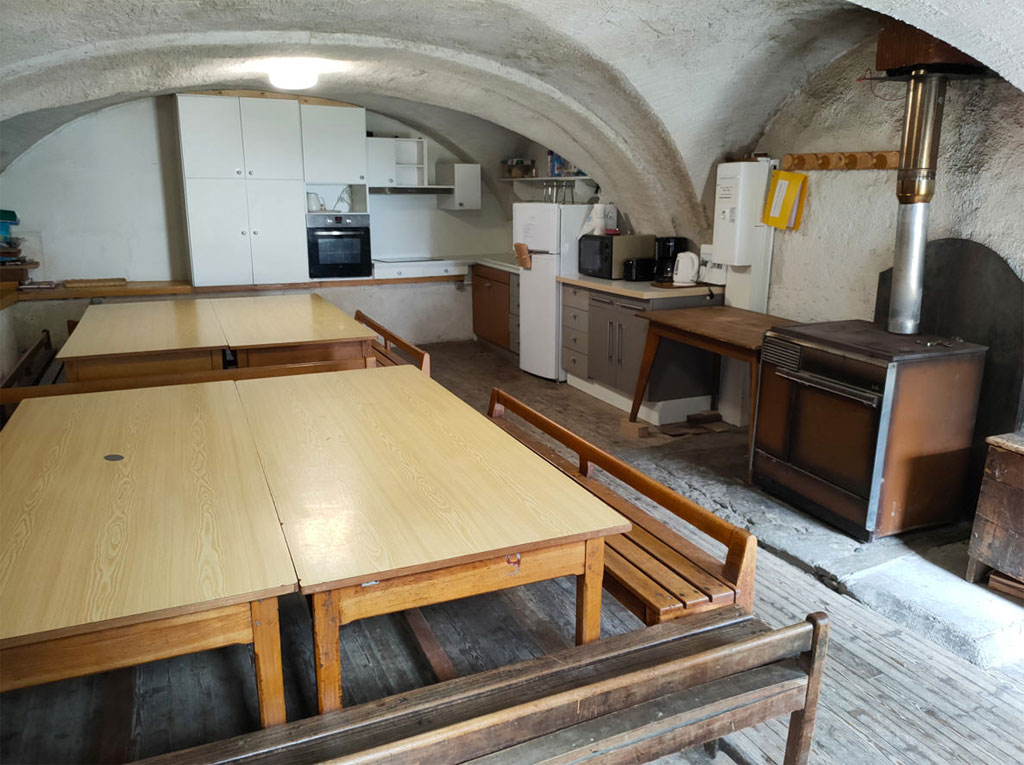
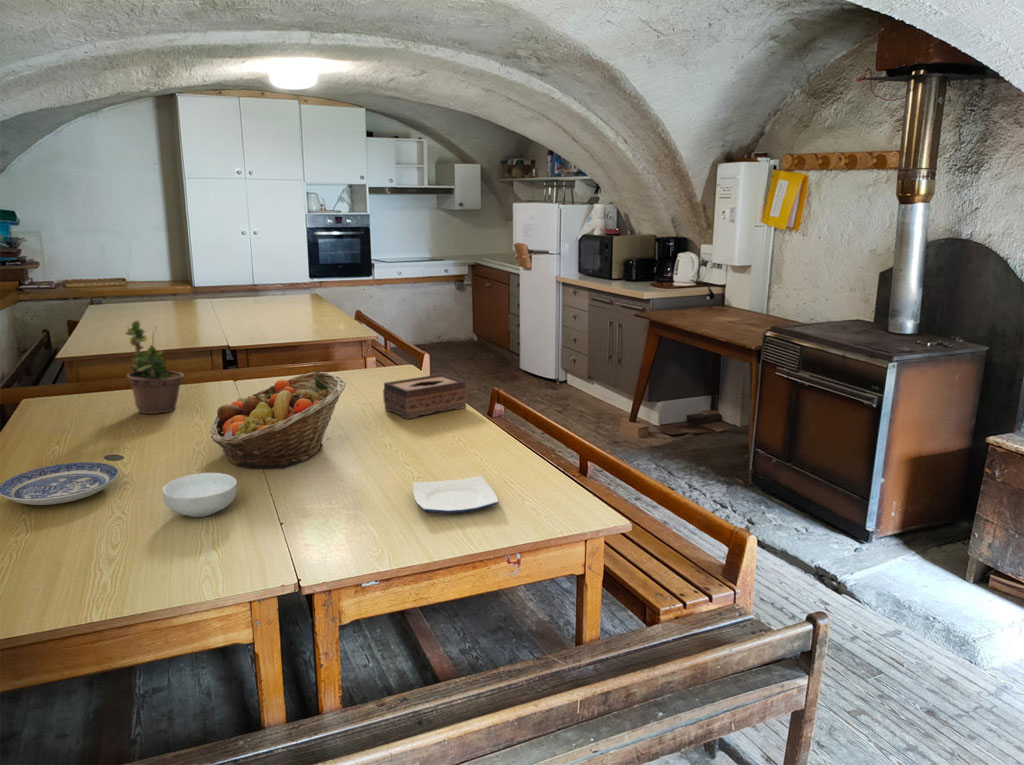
+ tissue box [382,373,468,420]
+ plate [412,475,499,514]
+ cereal bowl [161,472,238,518]
+ potted plant [124,312,185,415]
+ plate [0,461,120,506]
+ fruit basket [209,371,347,469]
